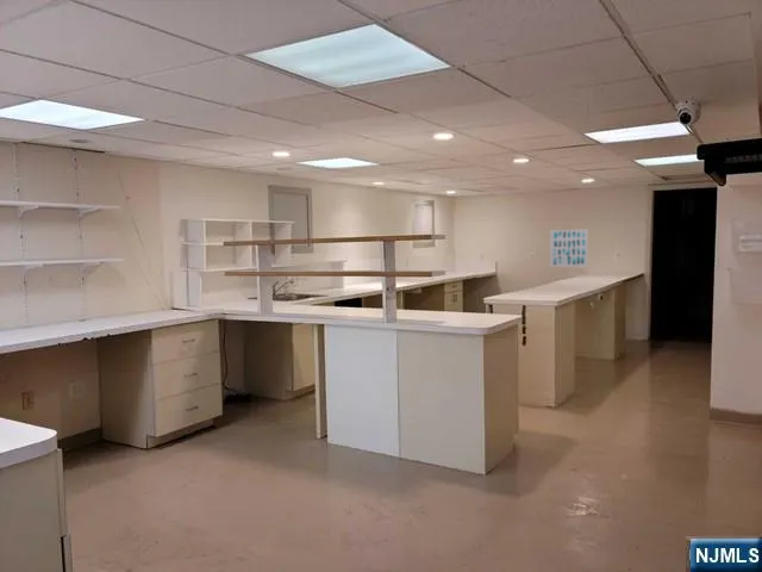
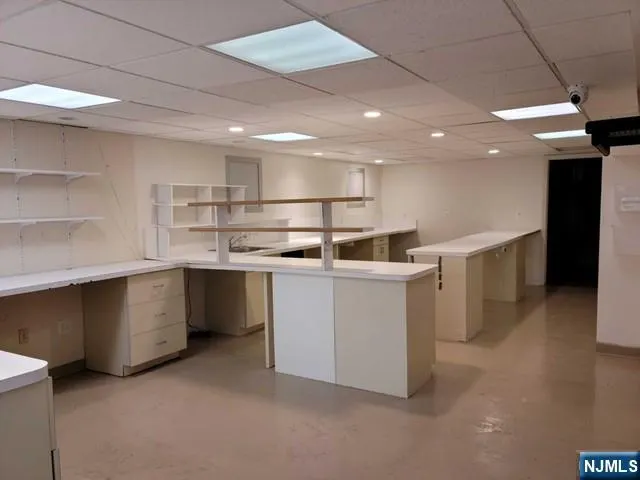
- wall art [549,228,589,268]
